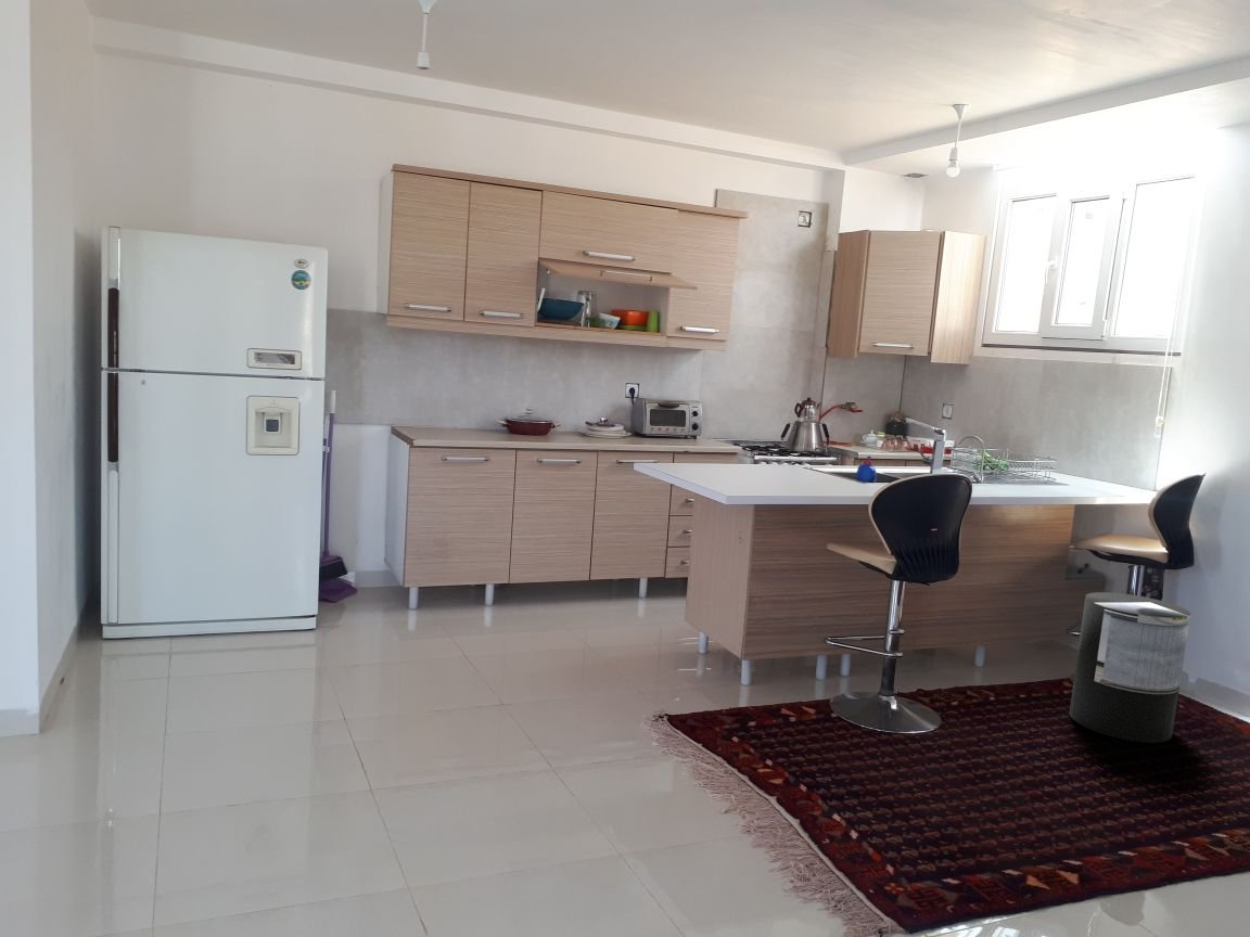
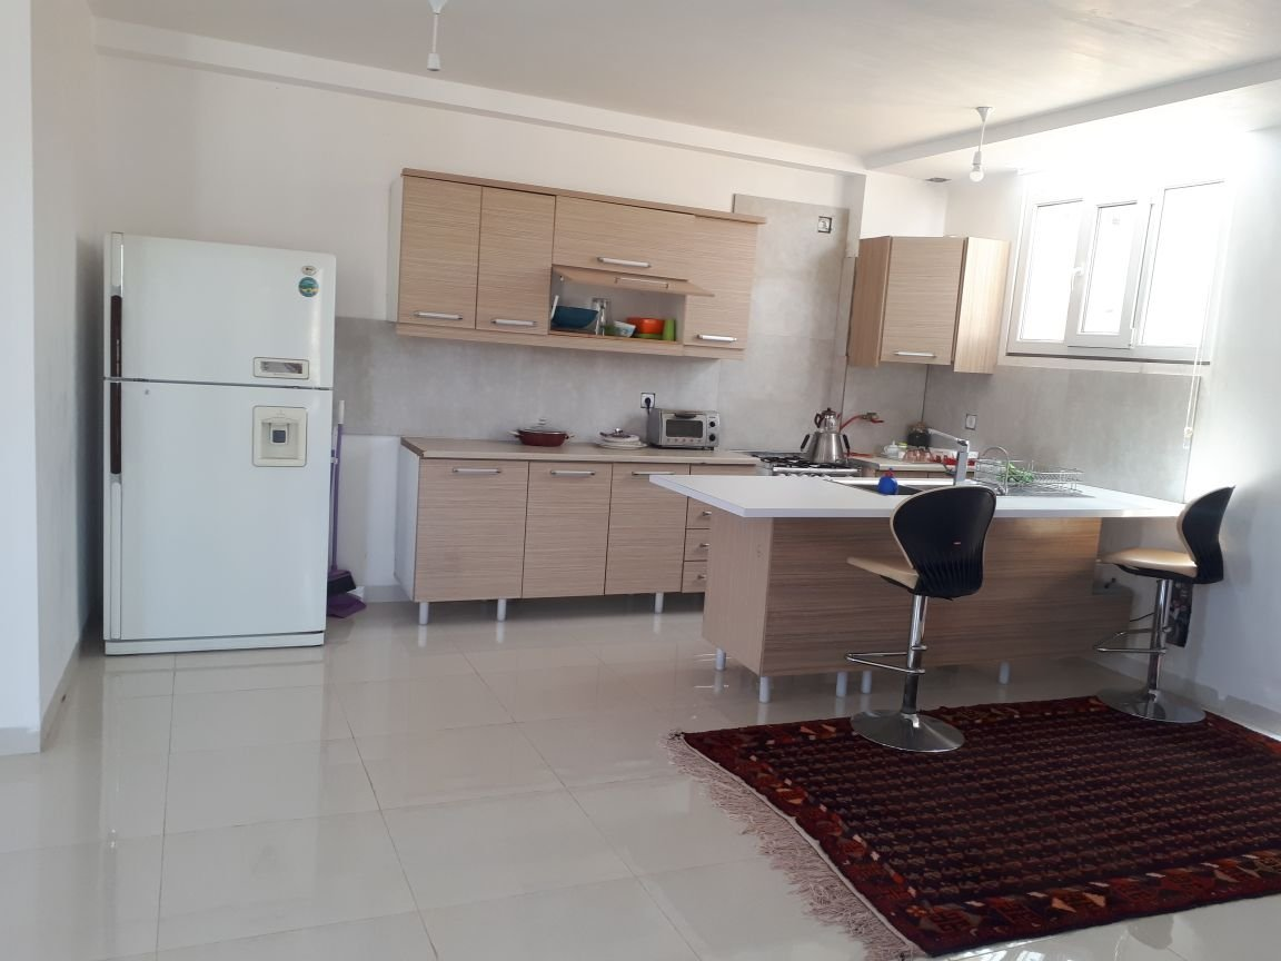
- trash can [1068,591,1191,744]
